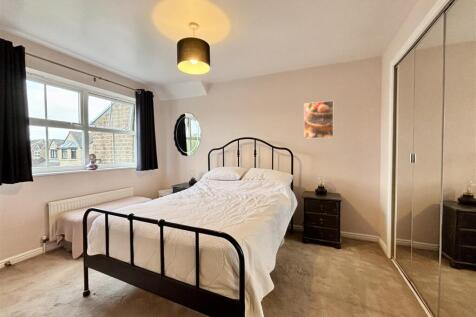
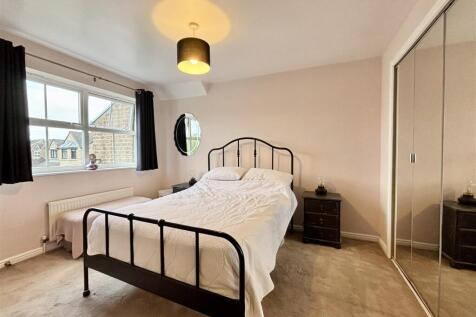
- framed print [303,100,334,140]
